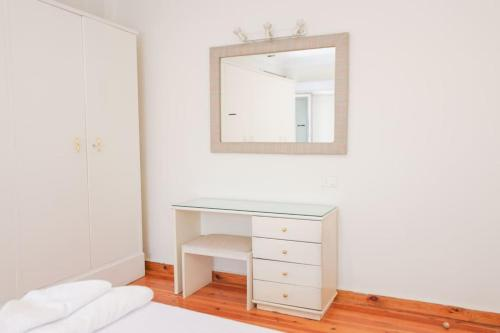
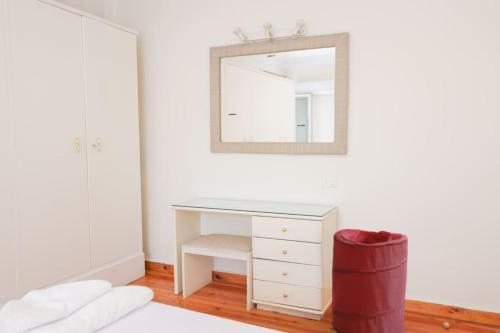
+ laundry hamper [331,228,409,333]
